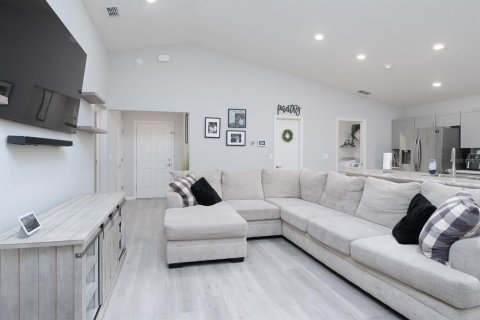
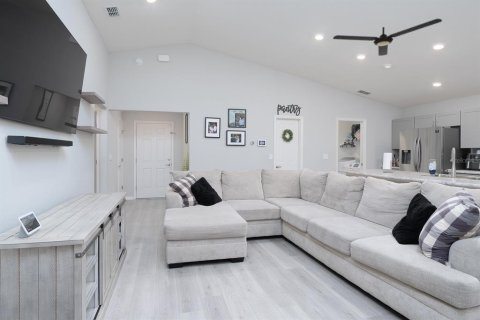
+ ceiling fan [332,18,443,57]
